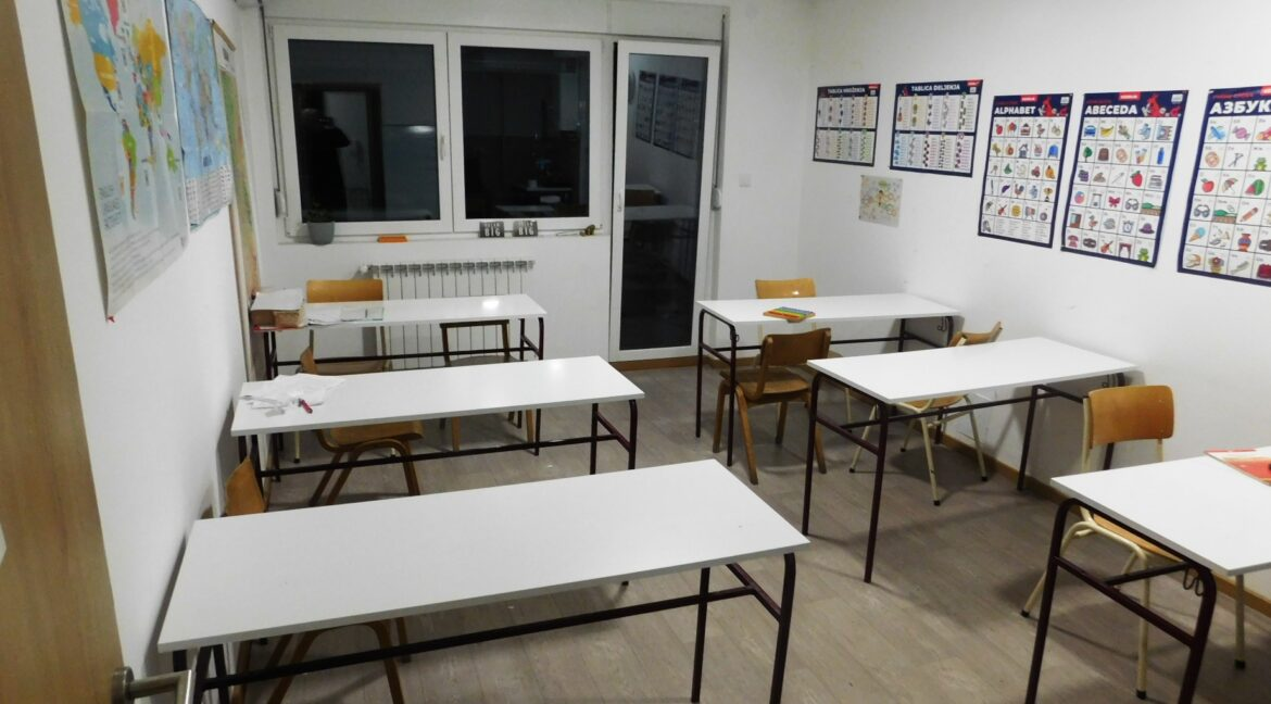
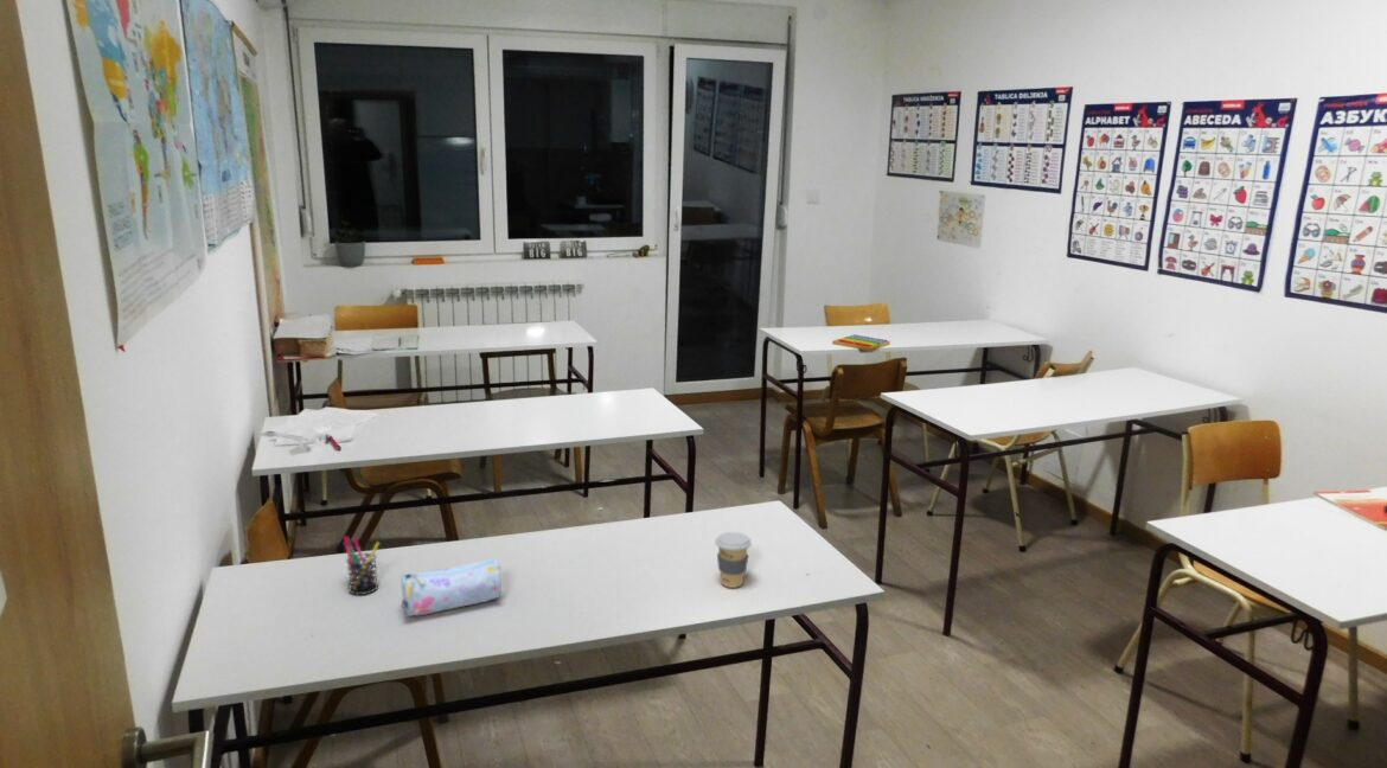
+ coffee cup [714,531,753,589]
+ pen holder [341,535,381,596]
+ pencil case [400,557,503,617]
